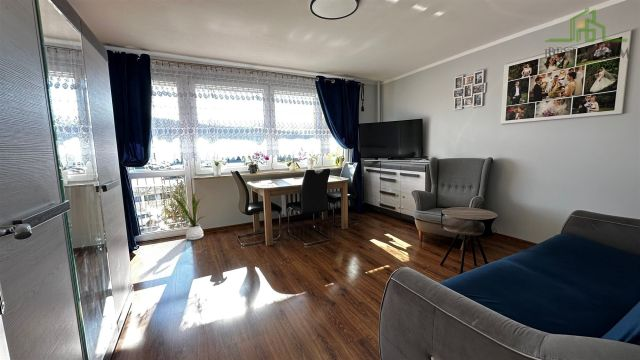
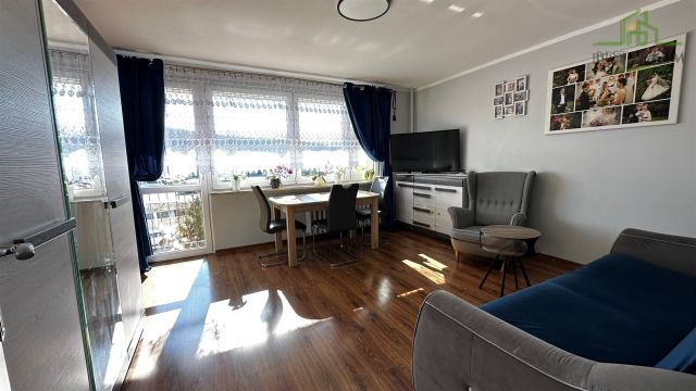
- house plant [173,190,209,241]
